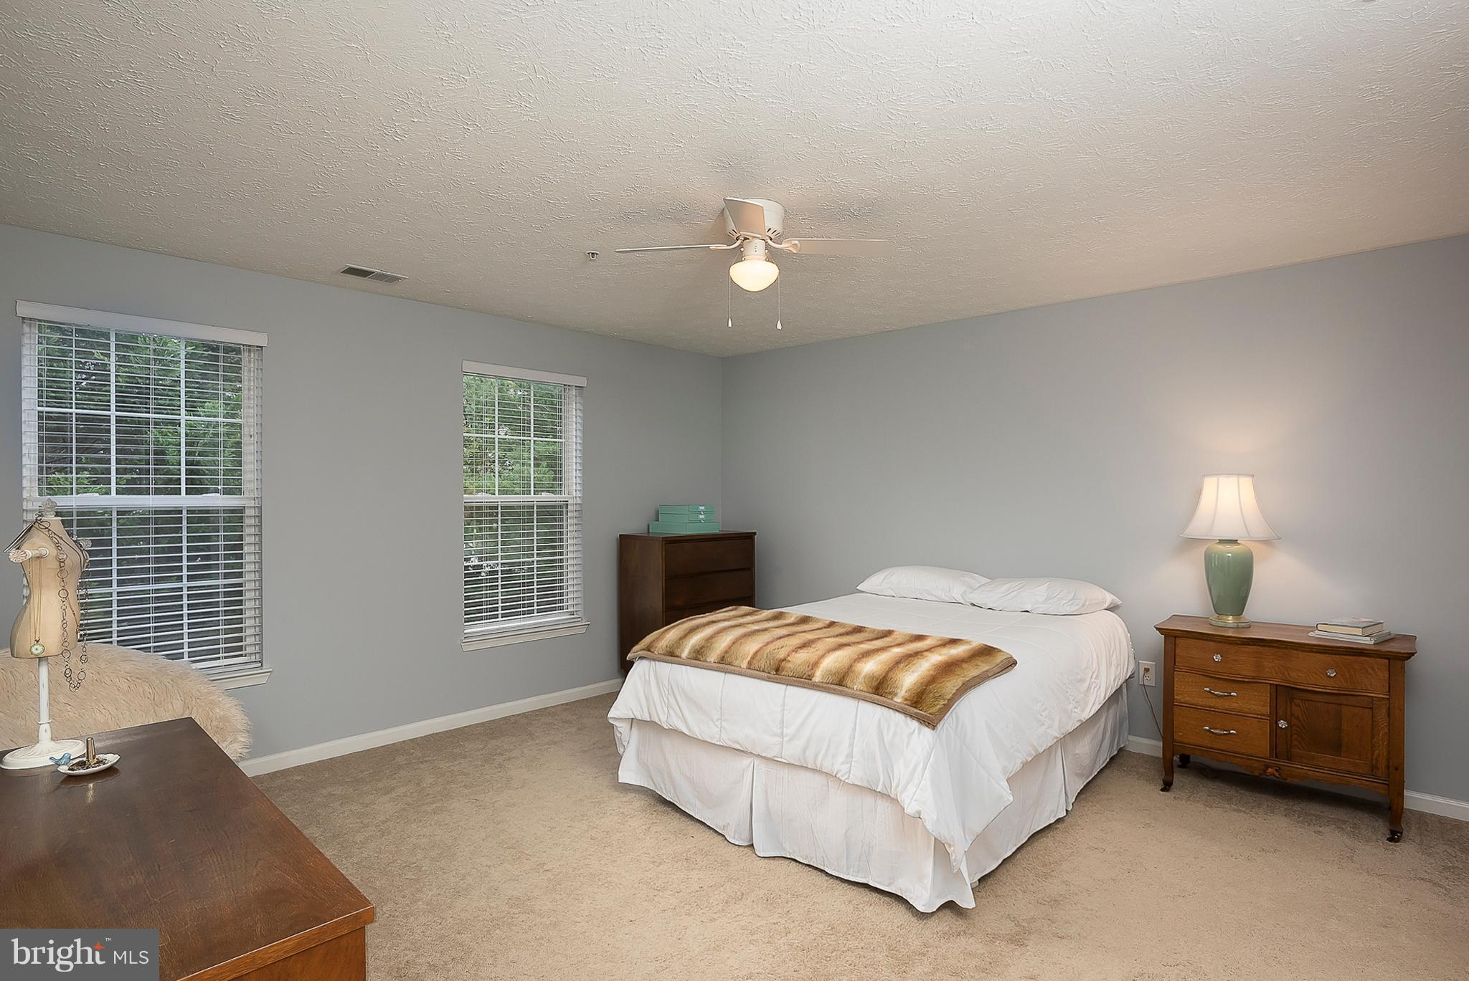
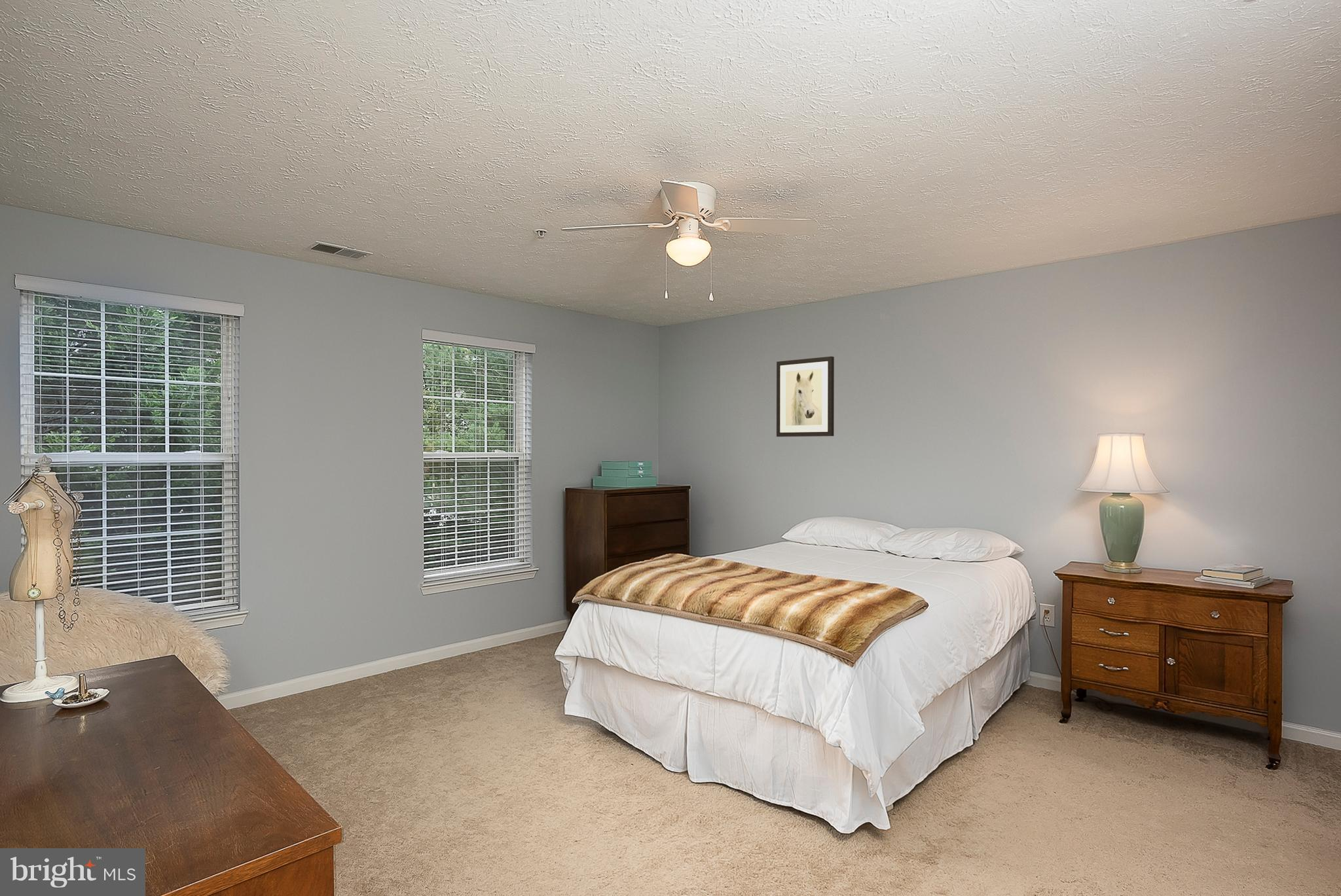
+ wall art [776,355,835,437]
